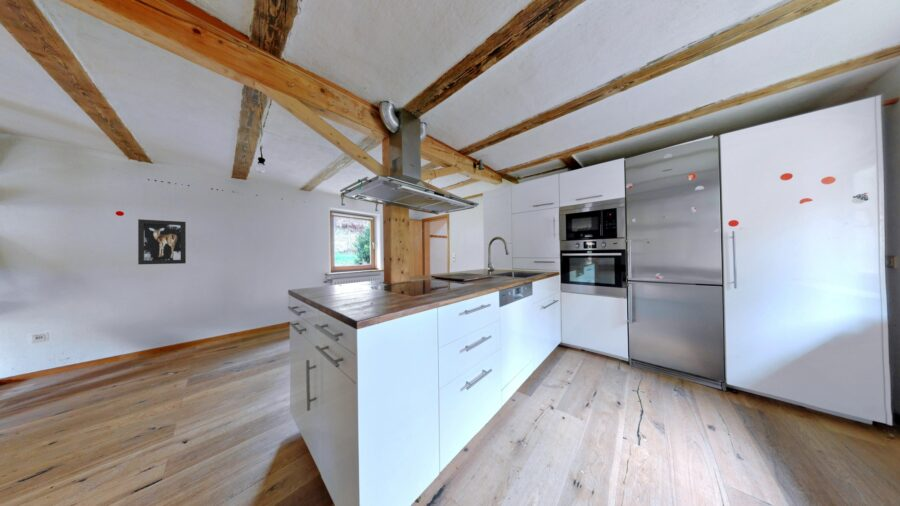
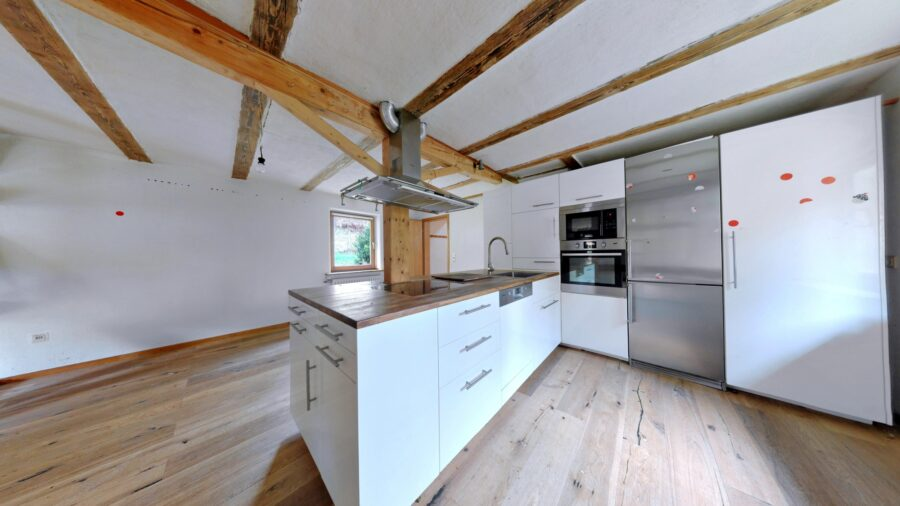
- wall art [137,218,187,265]
